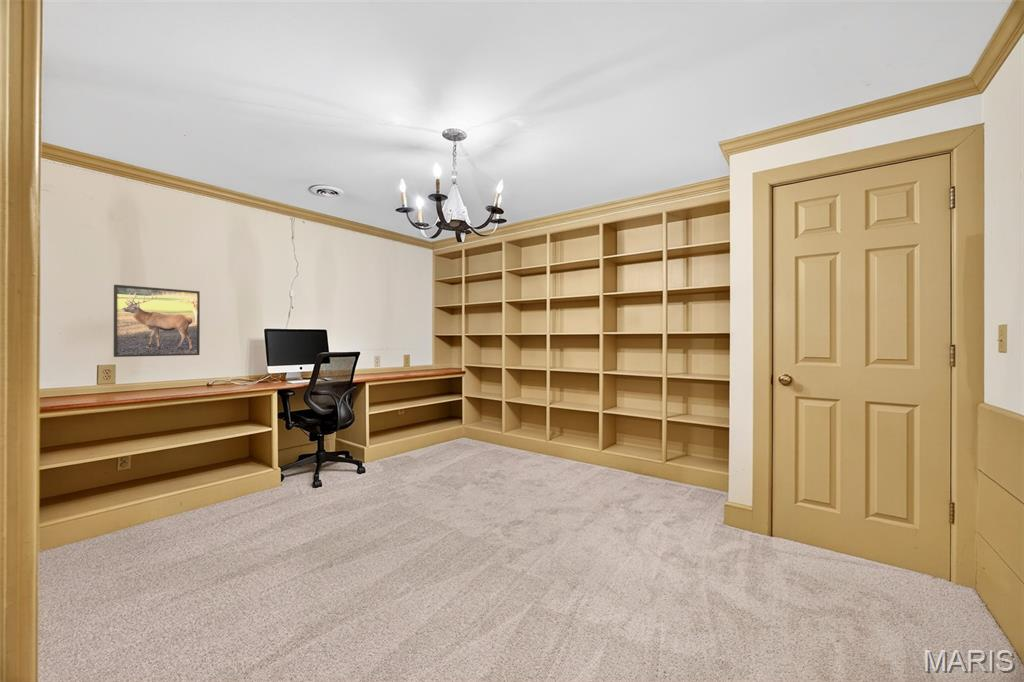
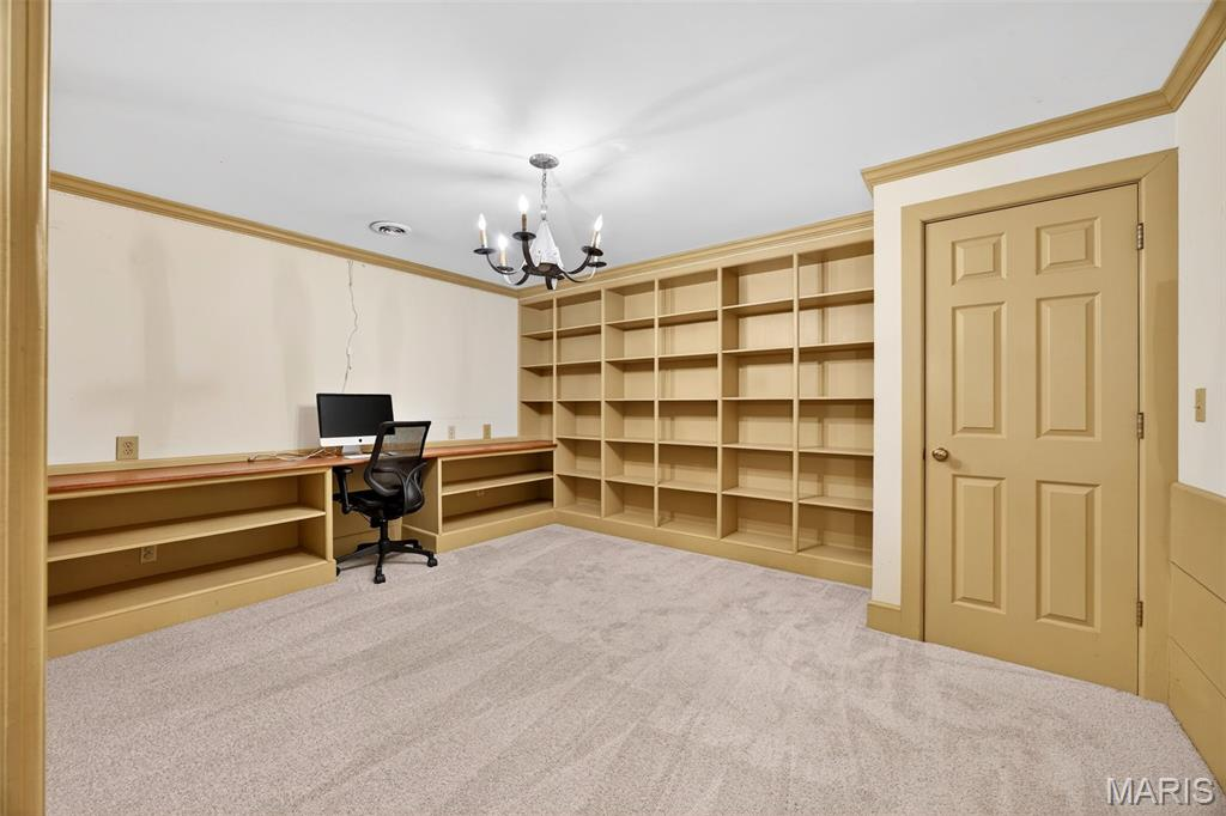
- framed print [113,284,201,358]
